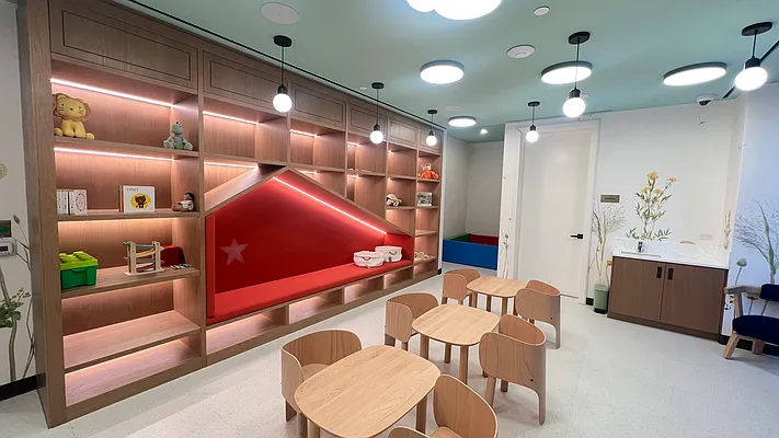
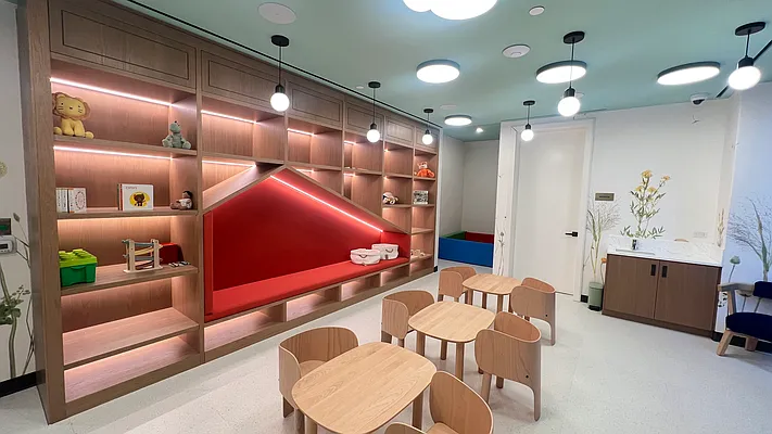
- decorative star [218,237,250,266]
